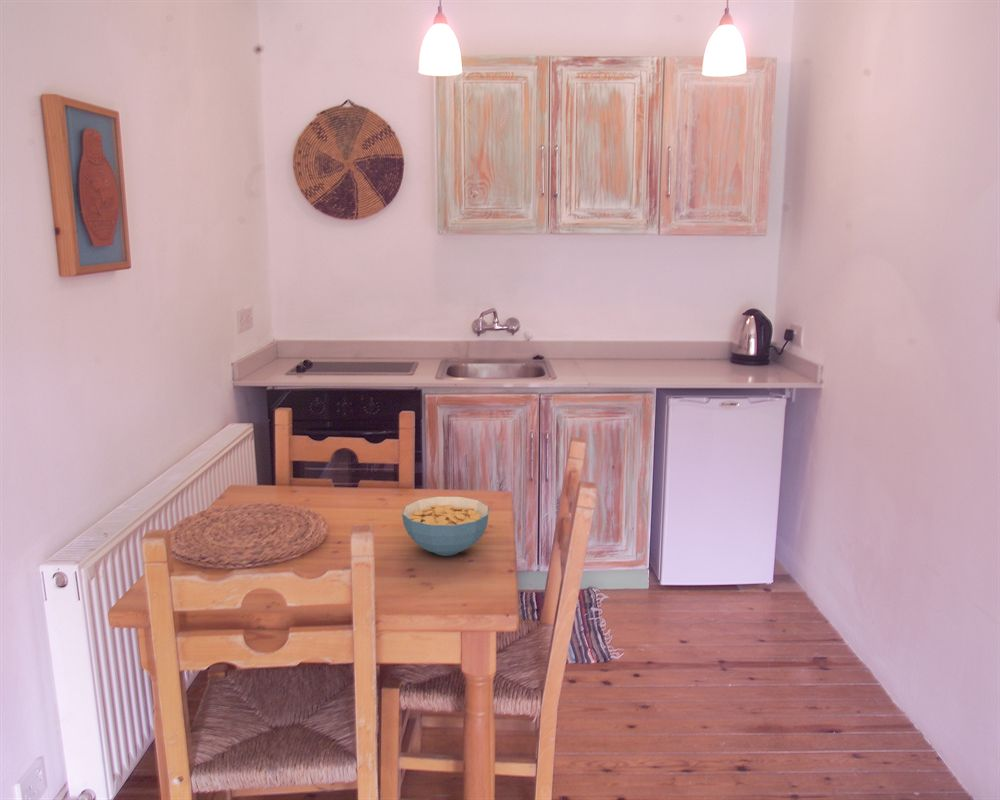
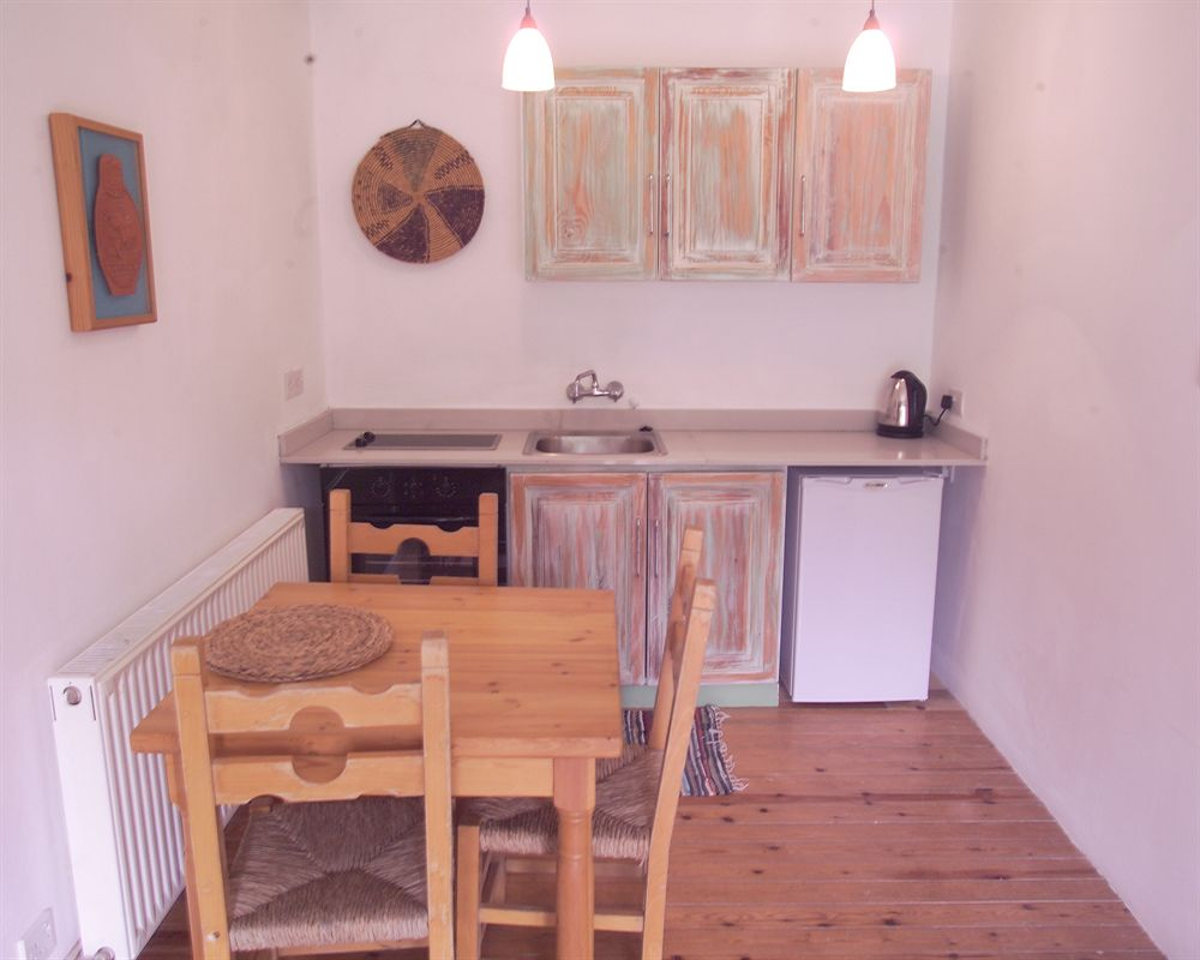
- cereal bowl [401,495,490,557]
